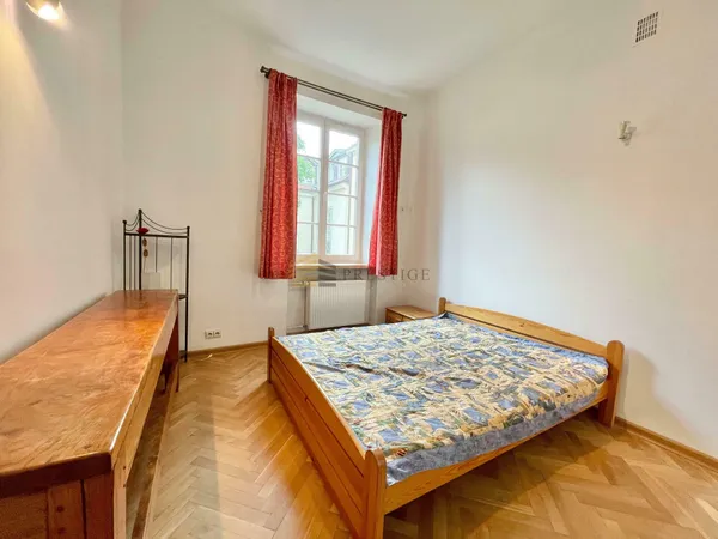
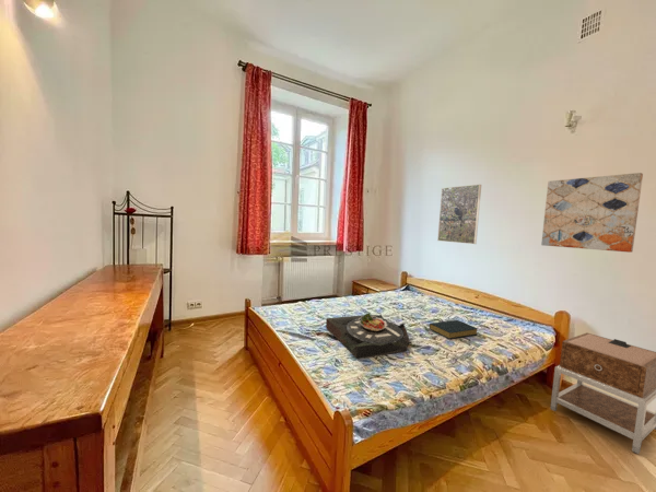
+ wall art [540,172,644,254]
+ nightstand [550,332,656,455]
+ serving tray [325,313,410,360]
+ hardback book [429,319,479,340]
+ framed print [436,184,482,245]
